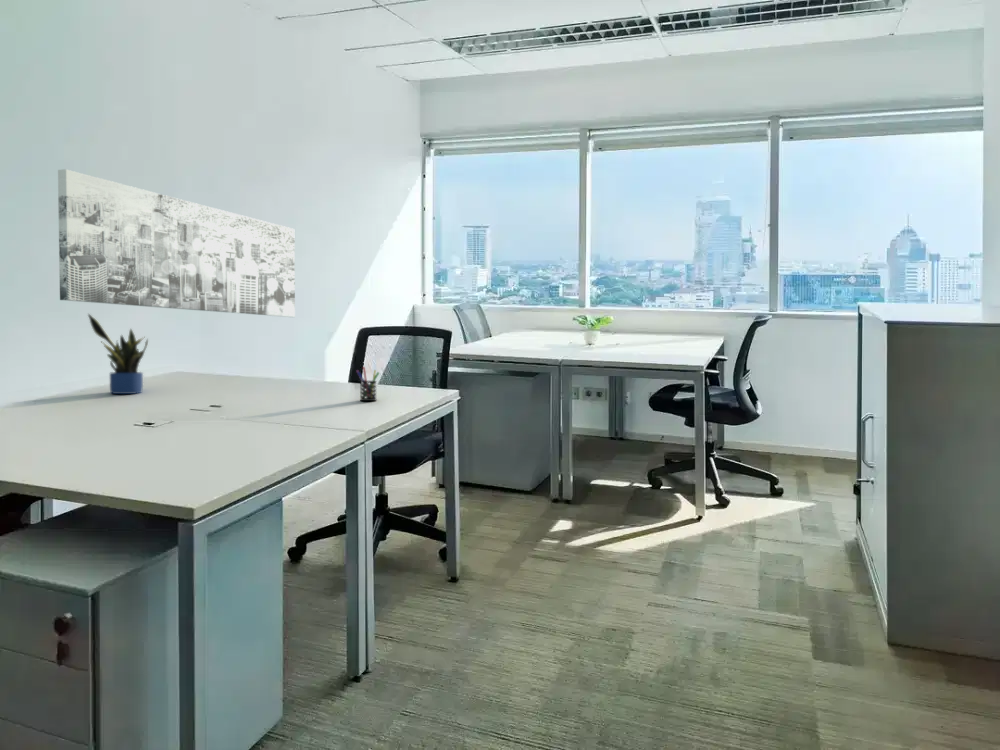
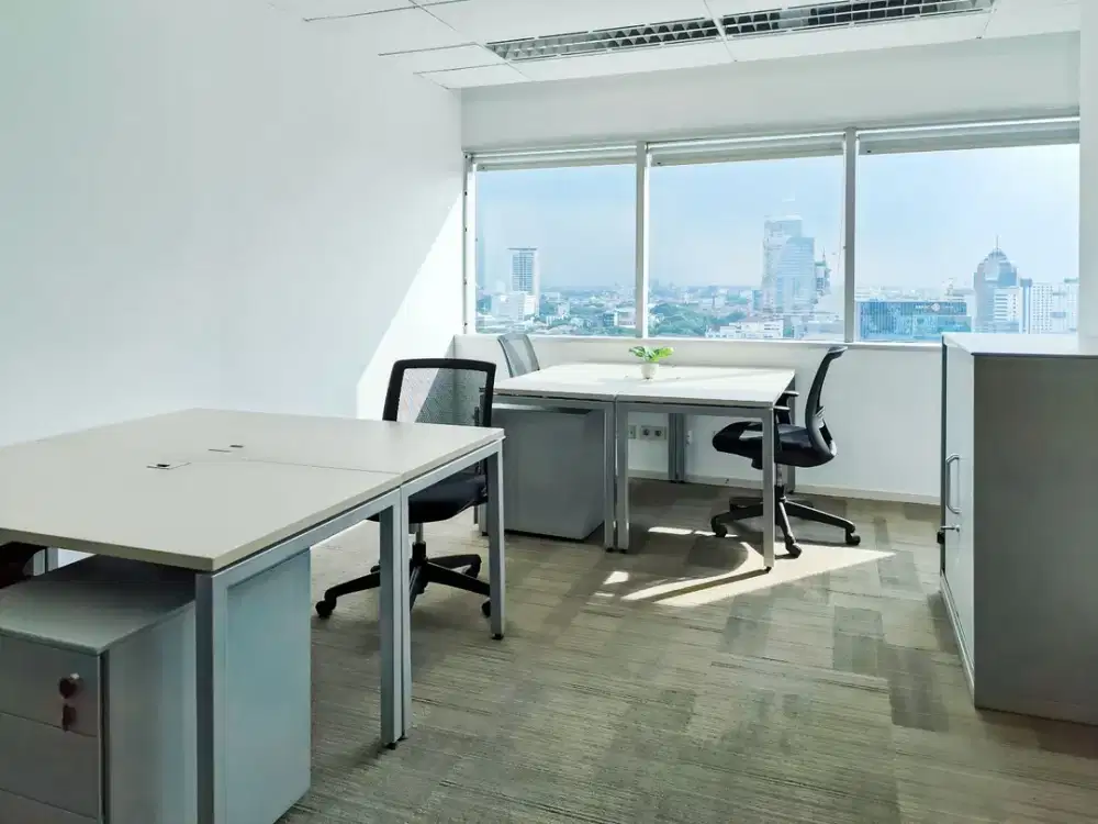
- potted plant [87,313,149,395]
- pen holder [355,366,380,402]
- wall art [57,168,296,318]
